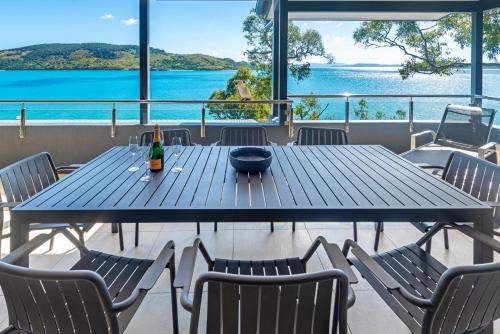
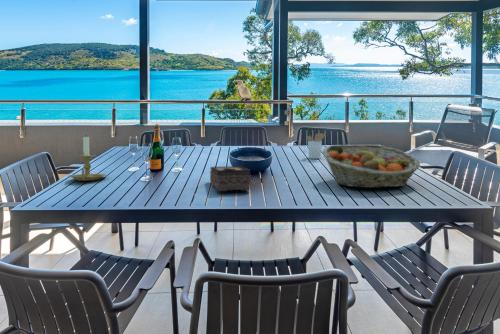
+ tissue box [209,165,252,192]
+ candle holder [67,135,107,182]
+ utensil holder [306,132,327,160]
+ fruit basket [322,143,421,189]
